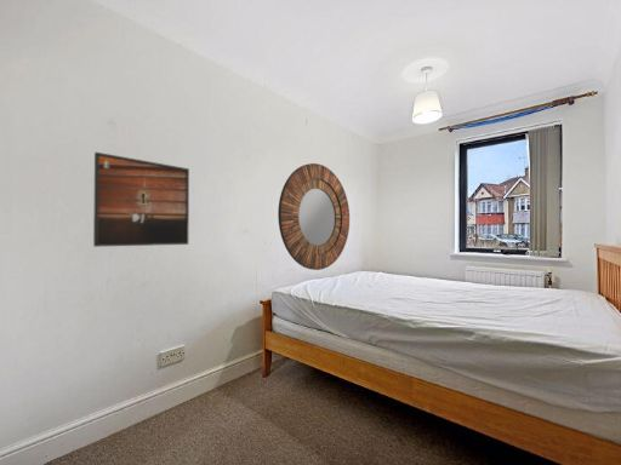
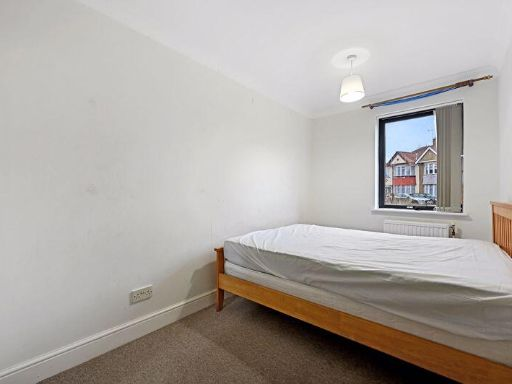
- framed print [92,151,190,248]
- home mirror [277,162,351,271]
